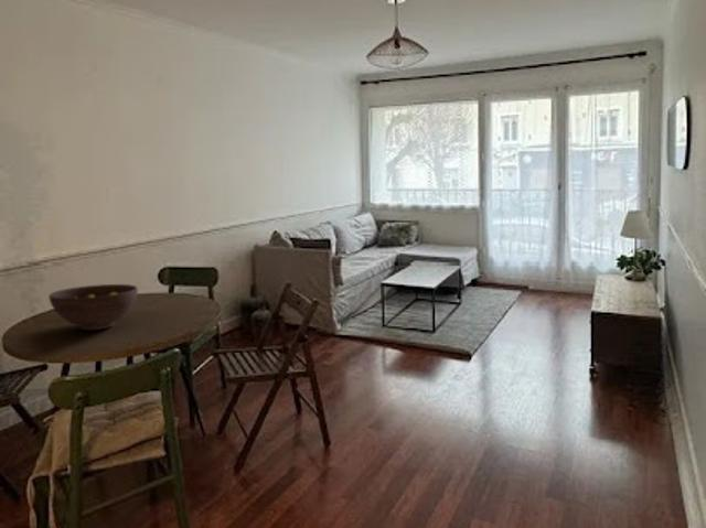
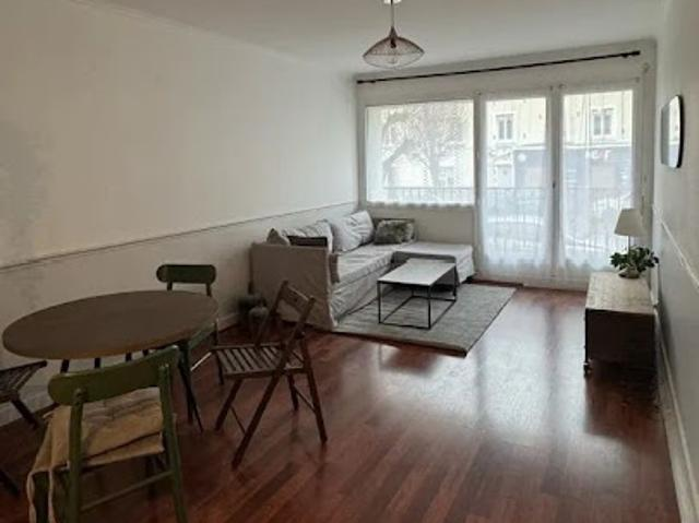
- fruit bowl [47,283,139,331]
